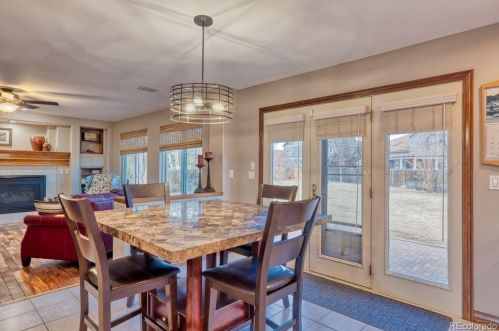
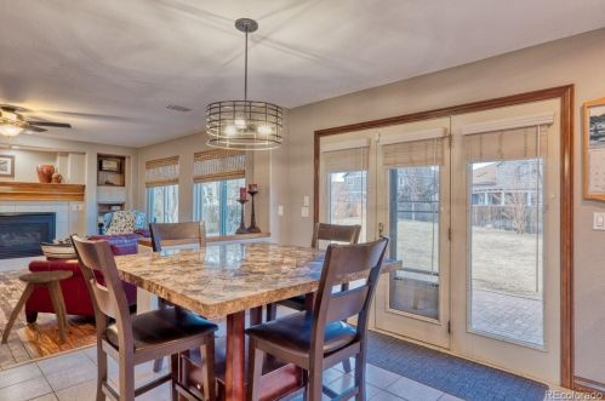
+ stool [0,269,74,345]
